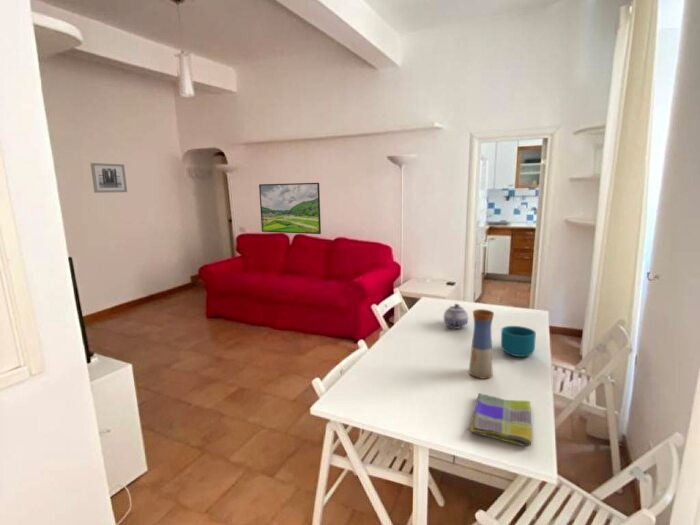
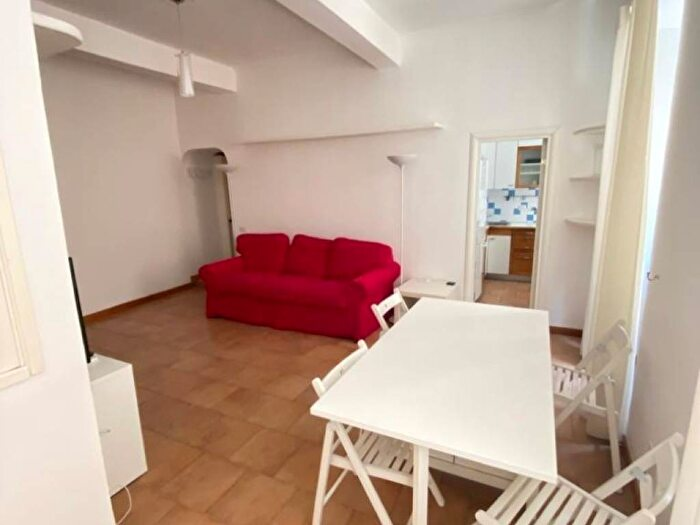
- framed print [258,182,322,235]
- wall art [90,162,128,194]
- teapot [443,303,469,330]
- dish towel [467,392,533,447]
- vase [468,308,495,380]
- cup [500,325,537,358]
